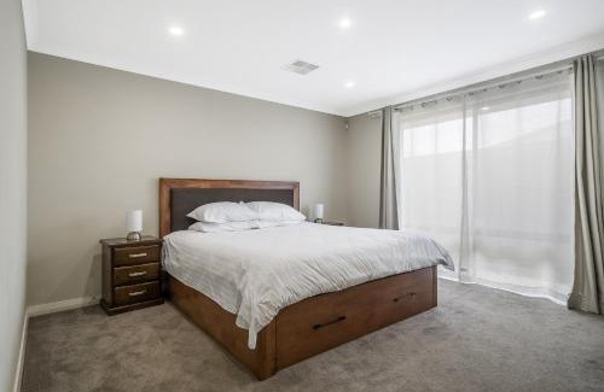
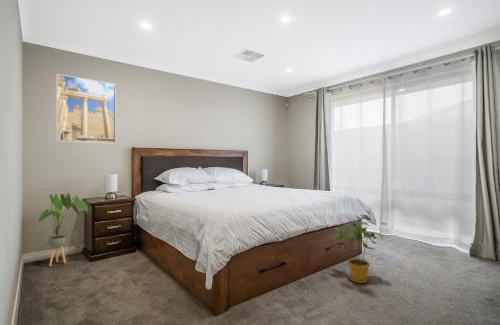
+ house plant [37,192,89,267]
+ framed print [56,73,117,145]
+ house plant [331,221,384,284]
